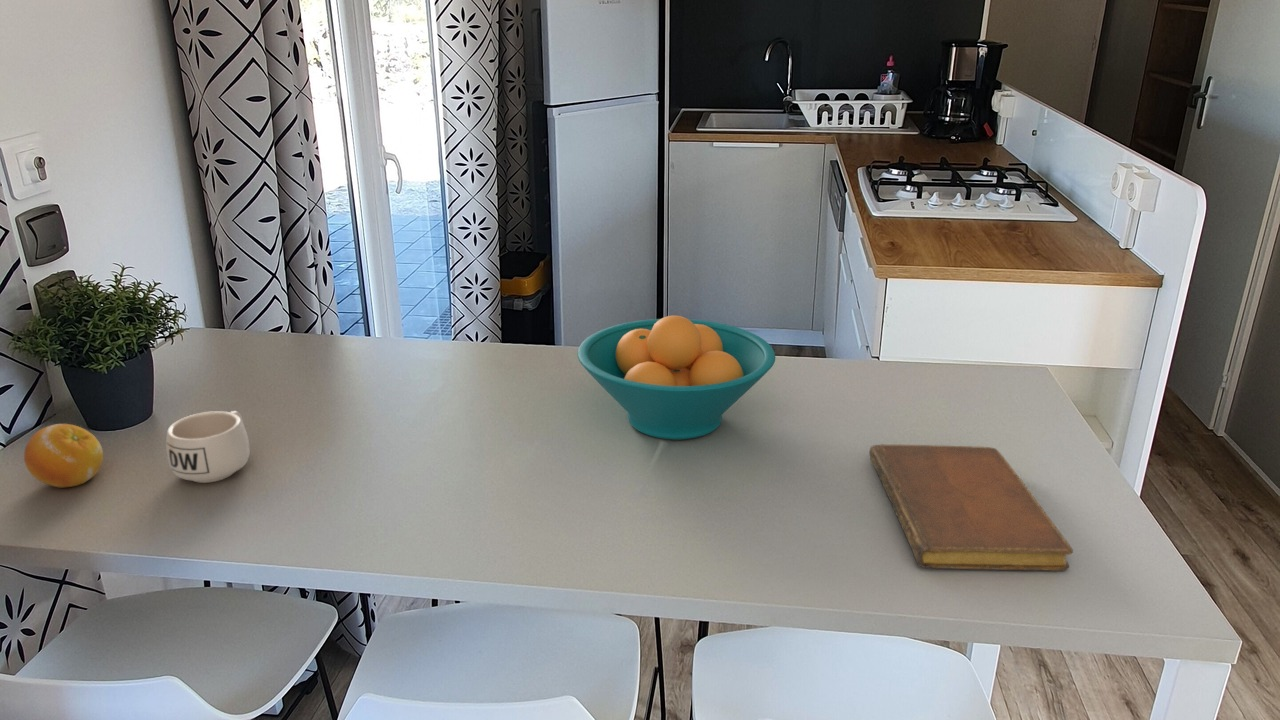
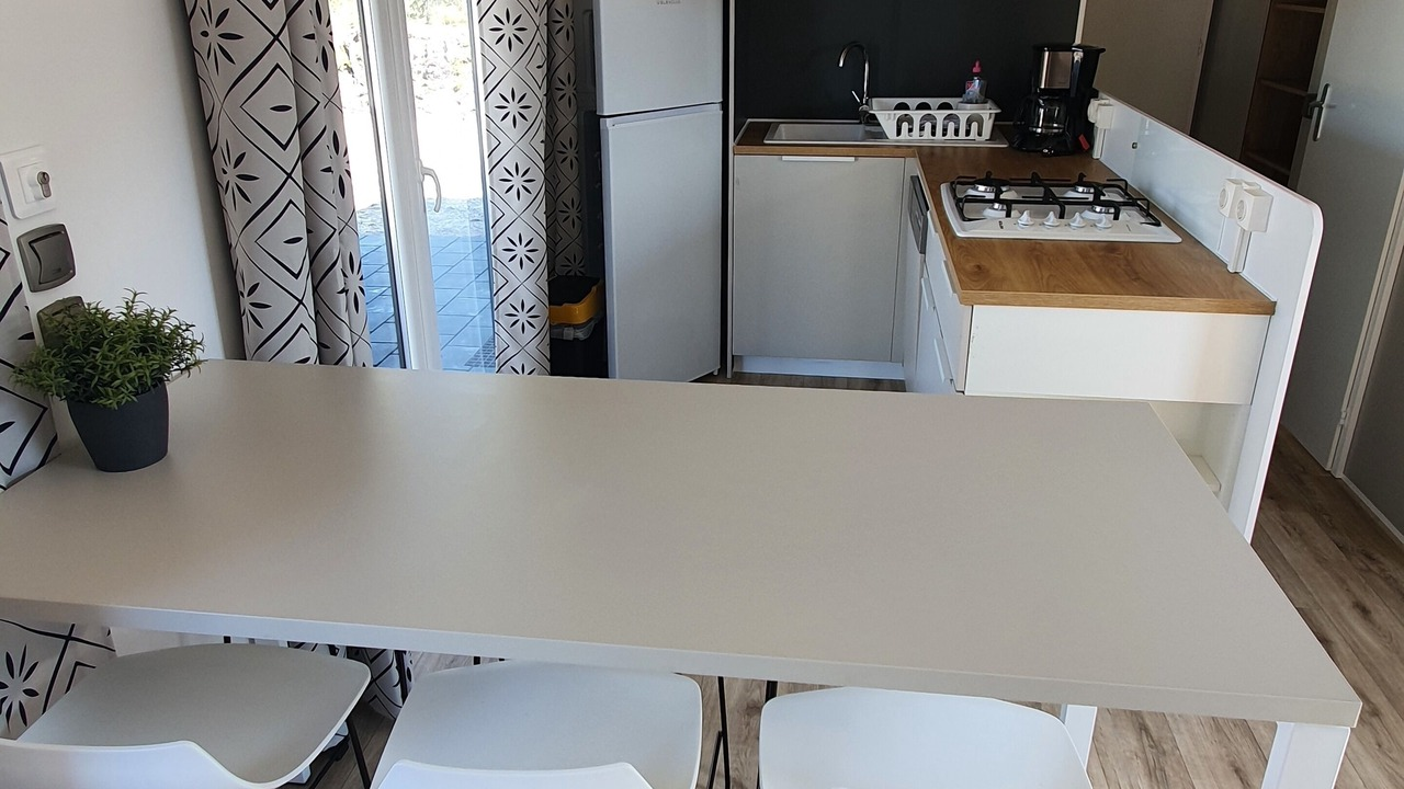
- fruit bowl [577,314,776,441]
- fruit [23,423,104,488]
- notebook [868,443,1074,572]
- mug [165,410,251,484]
